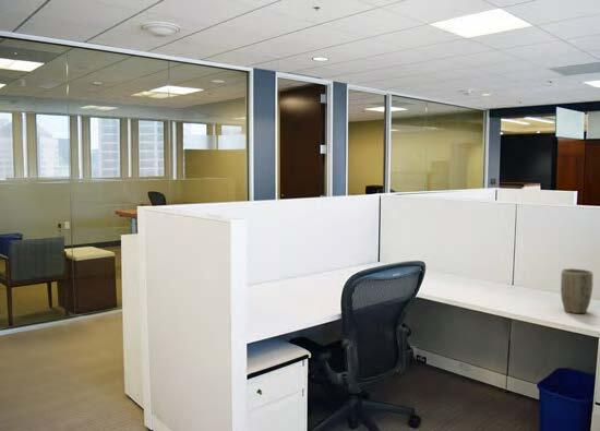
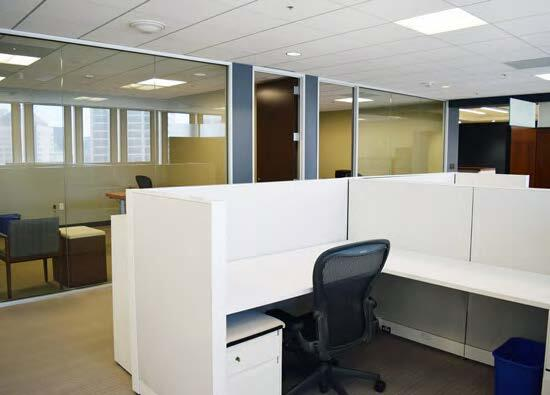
- plant pot [560,267,593,314]
